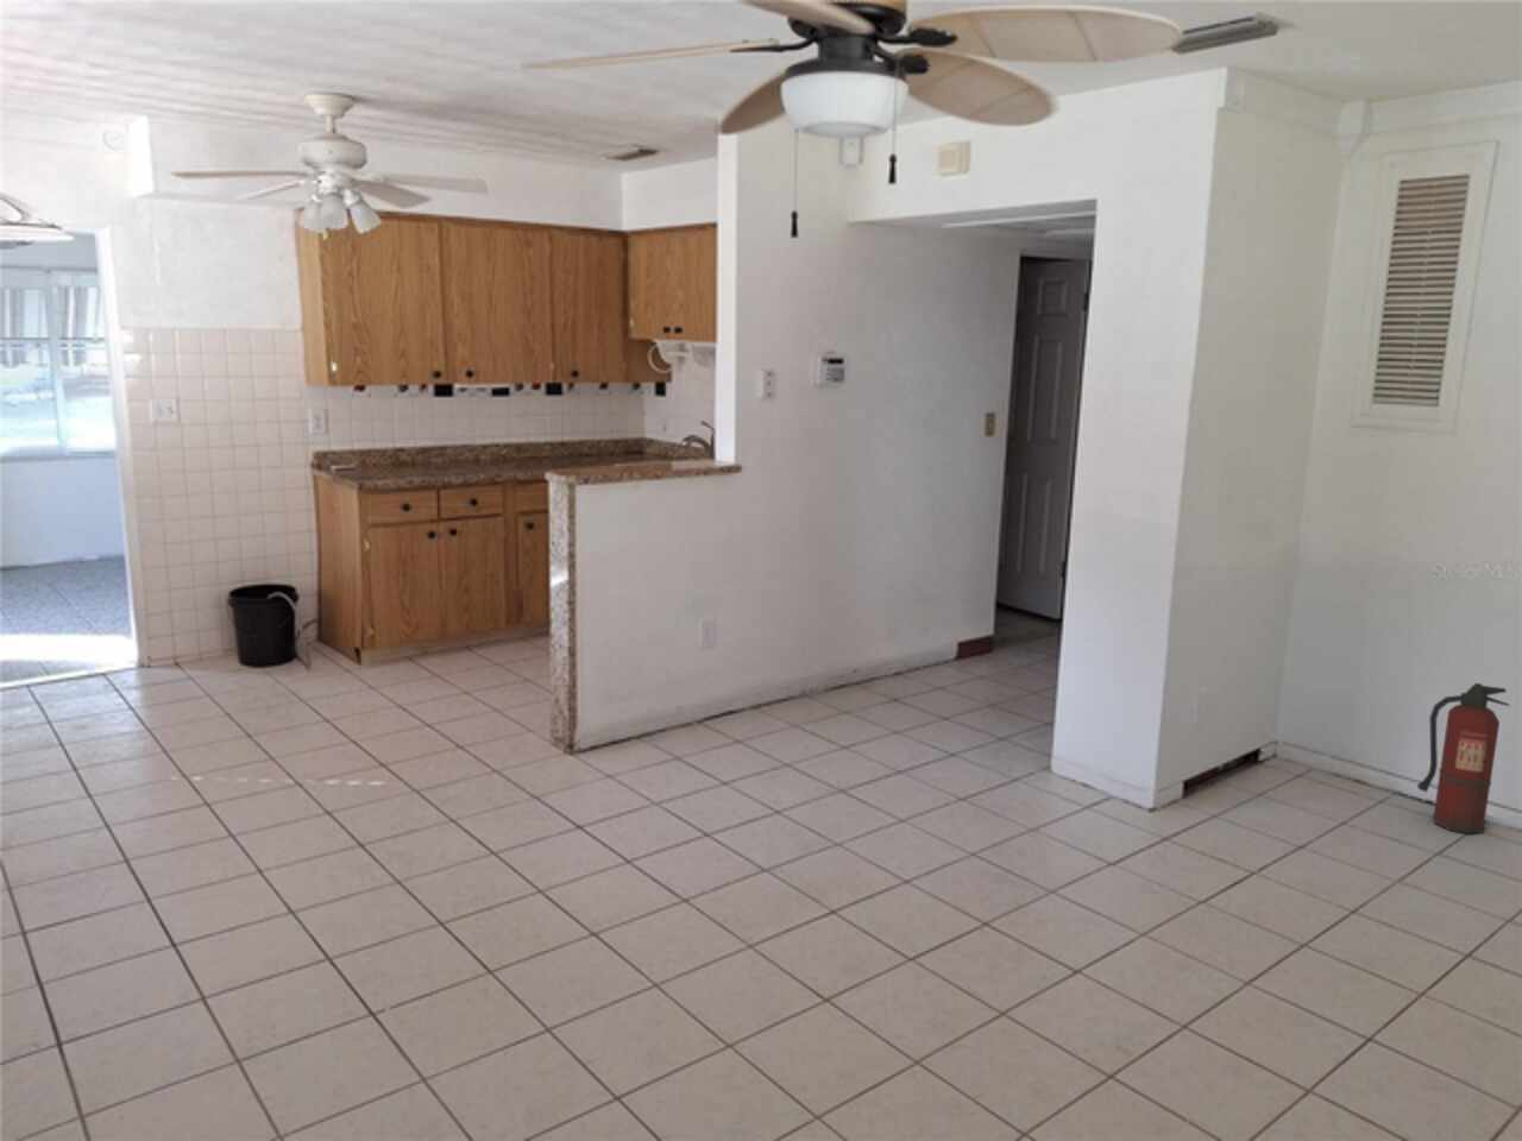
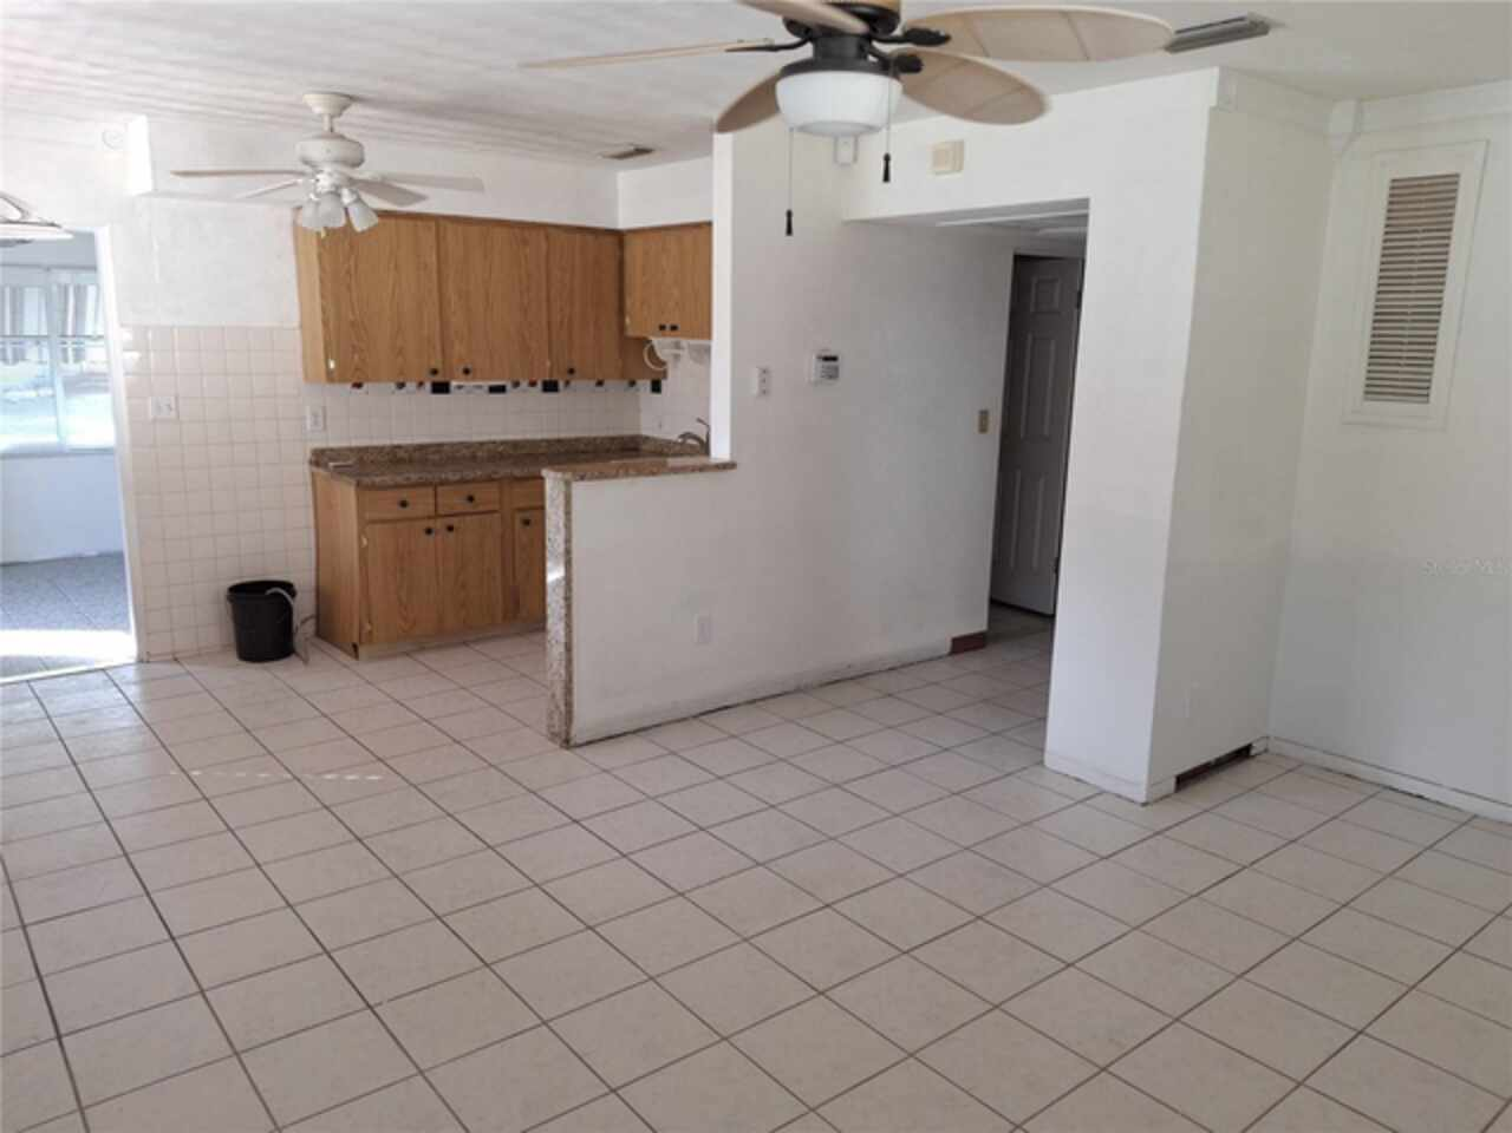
- fire extinguisher [1417,682,1510,835]
